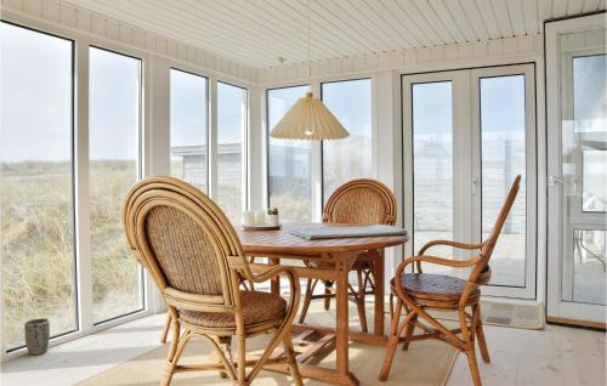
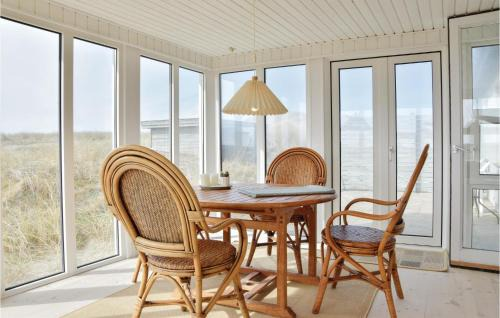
- plant pot [23,317,51,356]
